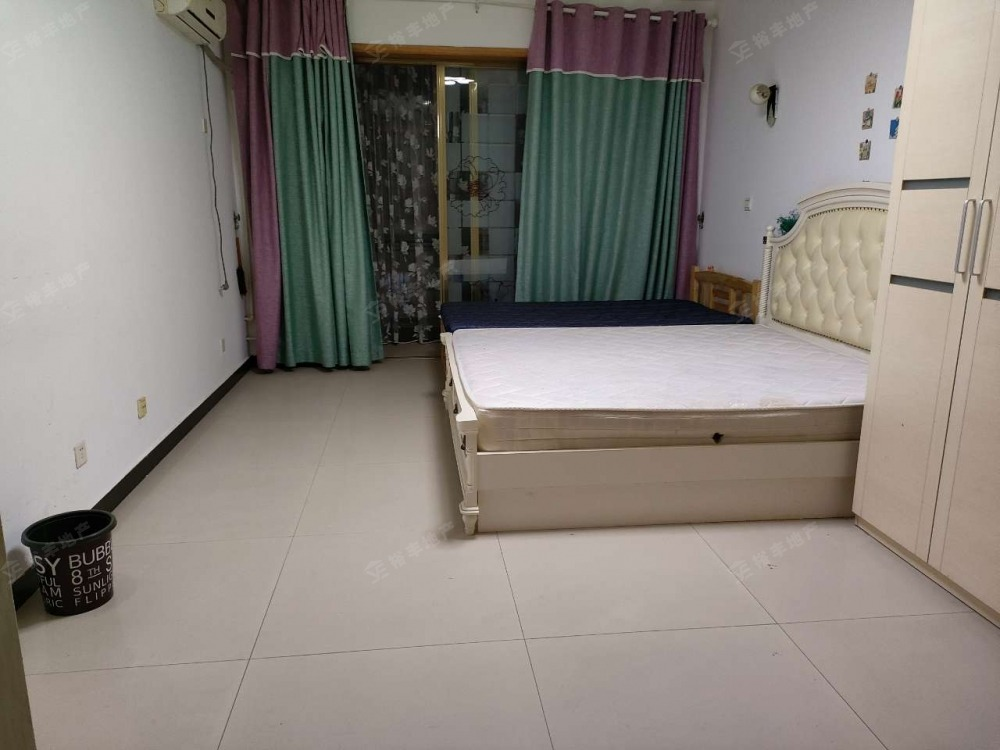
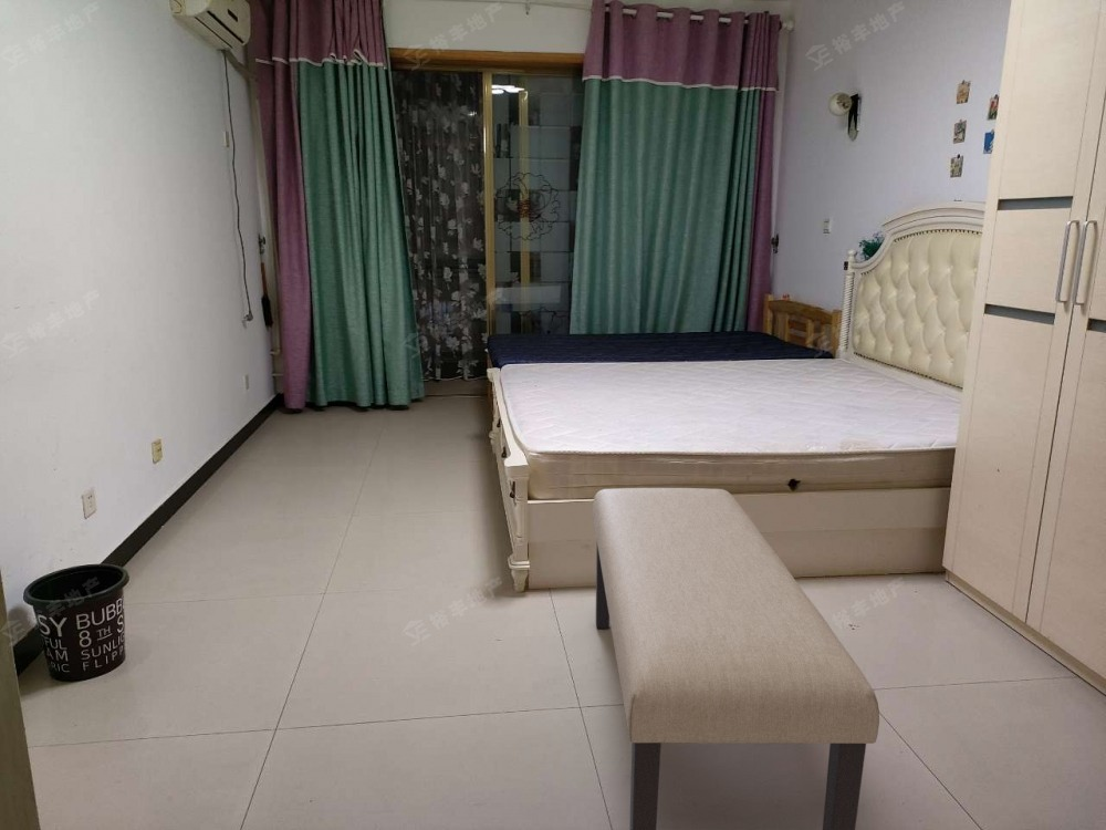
+ bench [592,487,880,830]
